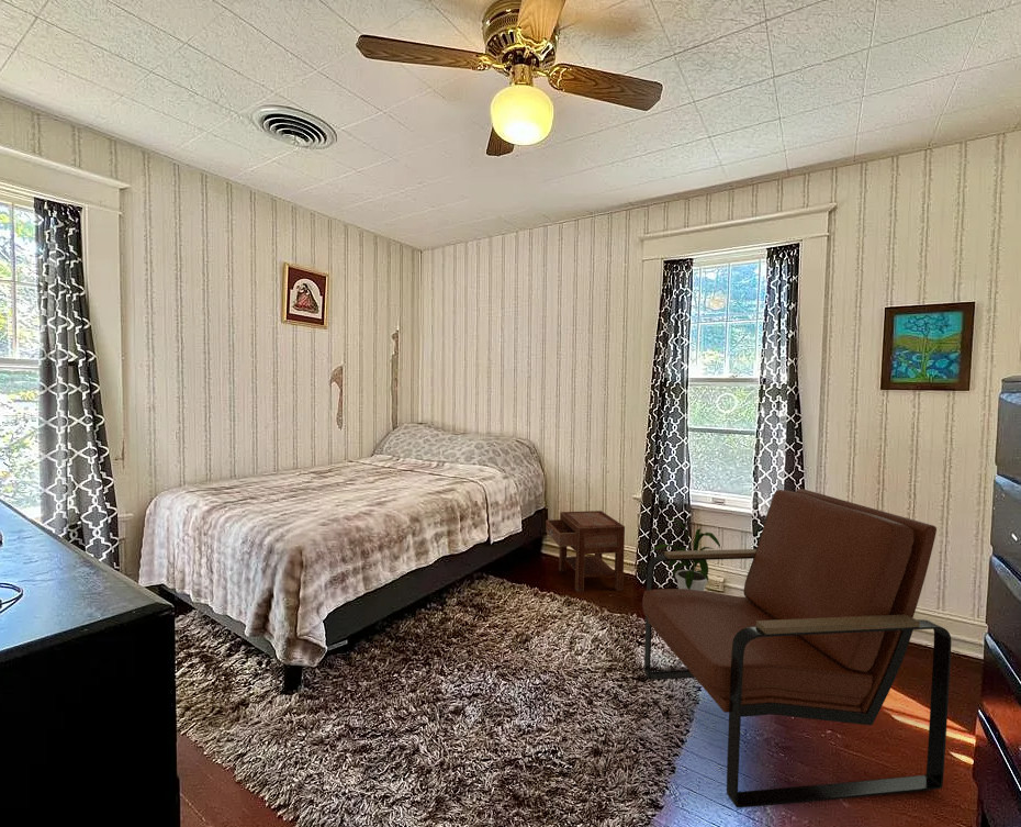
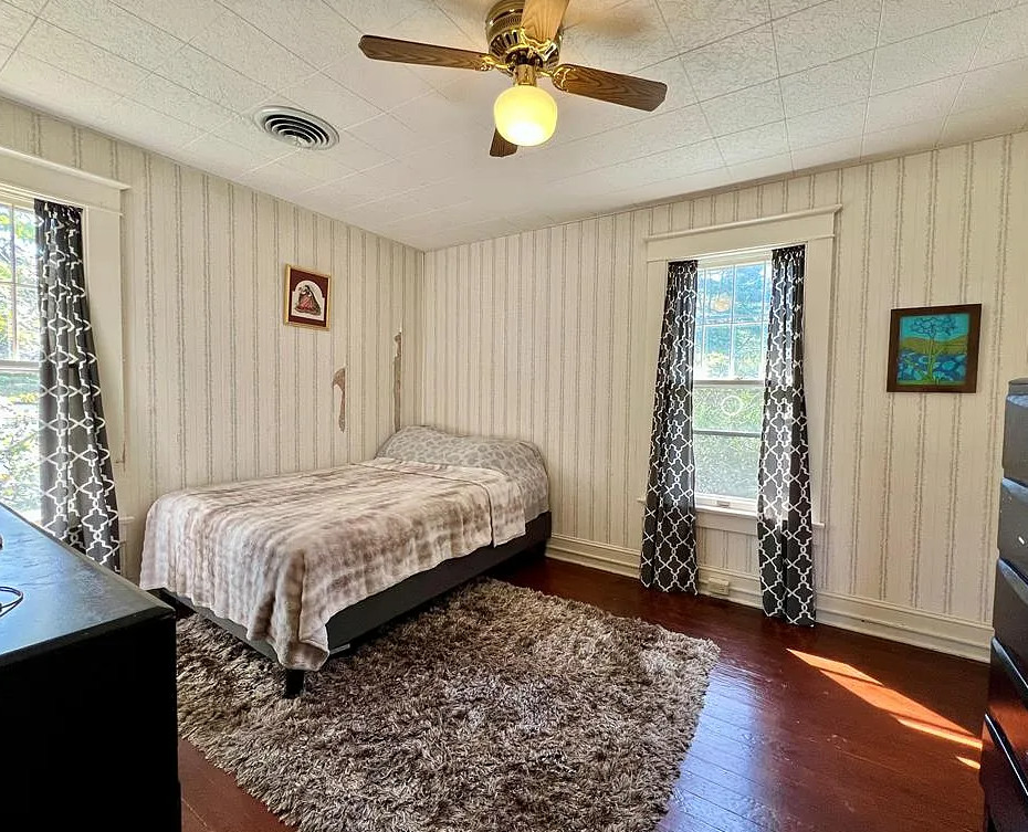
- house plant [650,515,721,592]
- armchair [641,488,952,808]
- nightstand [545,510,626,593]
